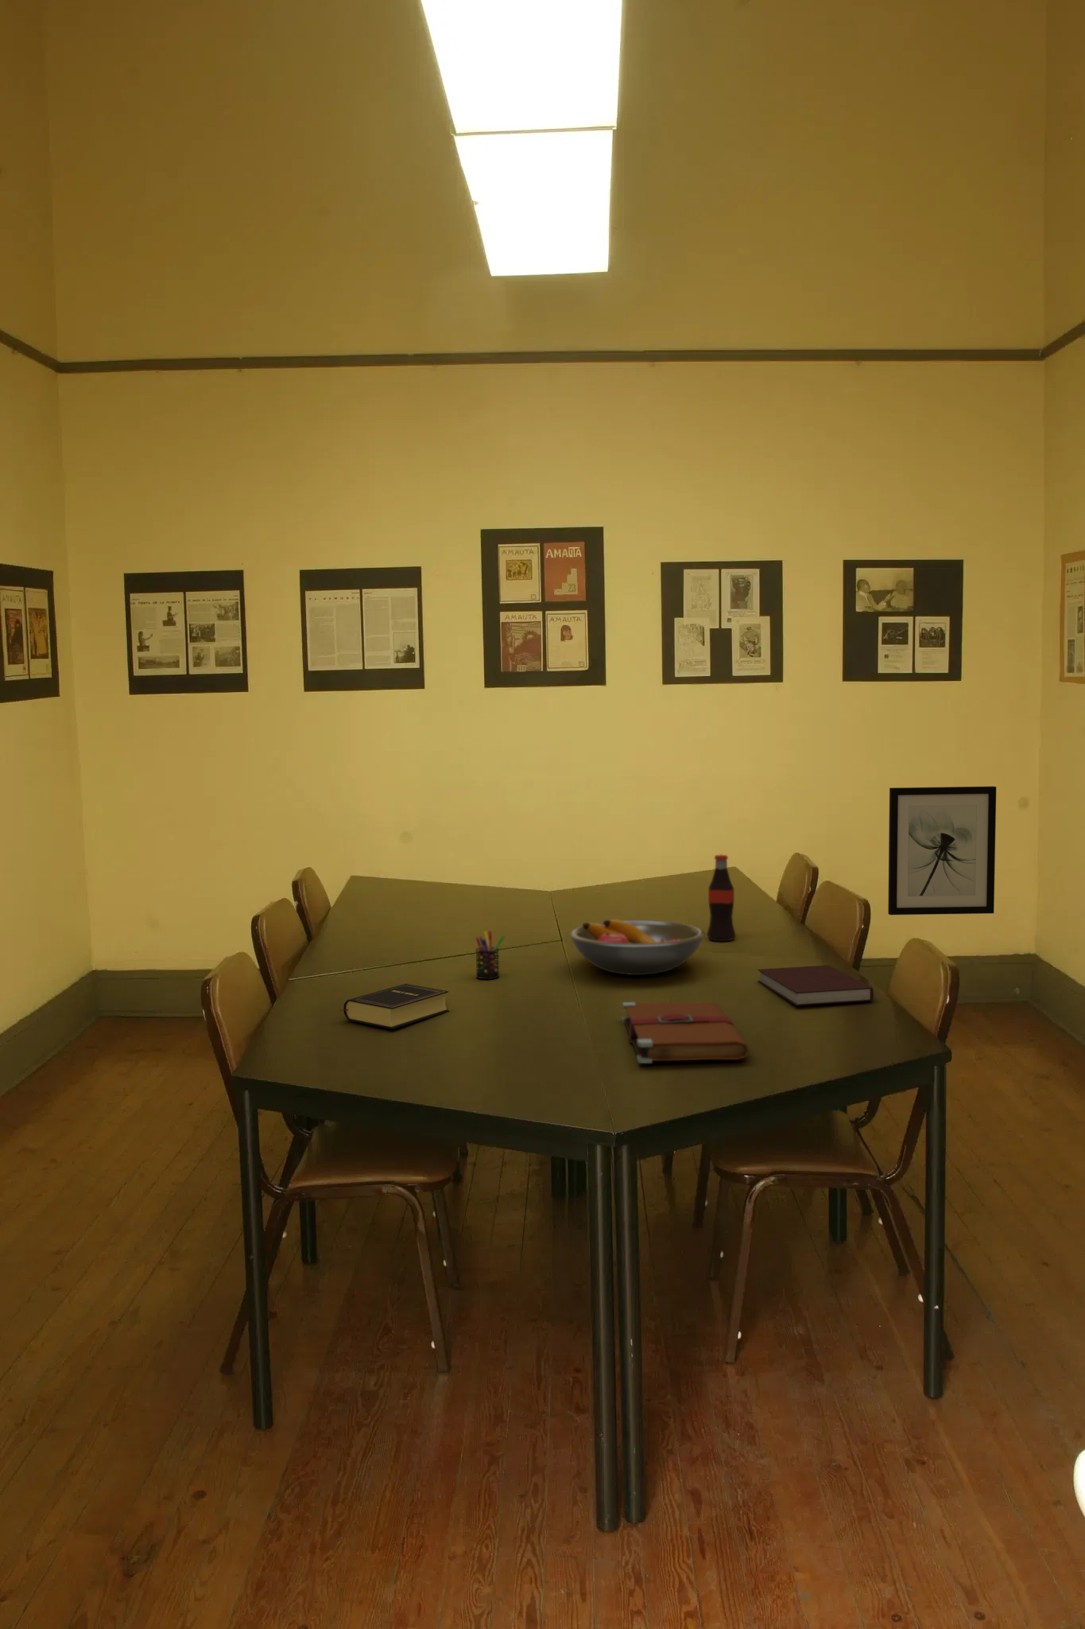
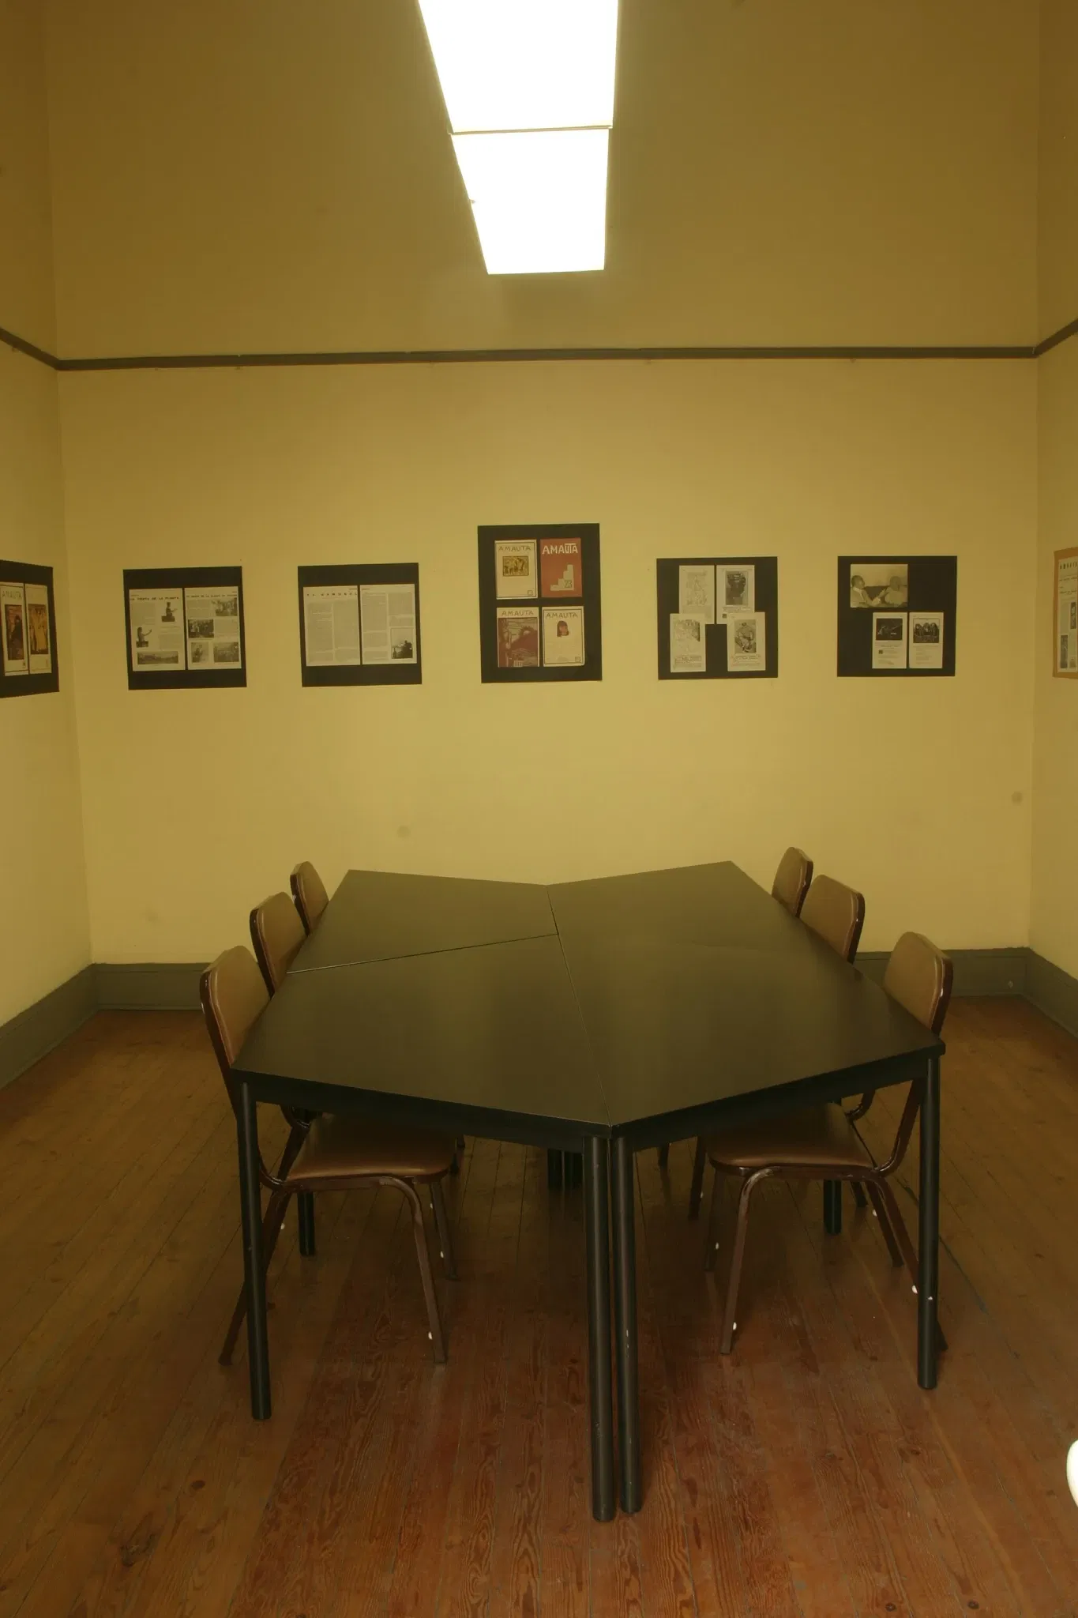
- fruit bowl [568,919,706,976]
- book [339,983,450,1029]
- notebook [757,964,874,1006]
- book [621,1000,751,1065]
- pen holder [475,930,505,980]
- bottle [706,854,736,942]
- wall art [888,786,997,916]
